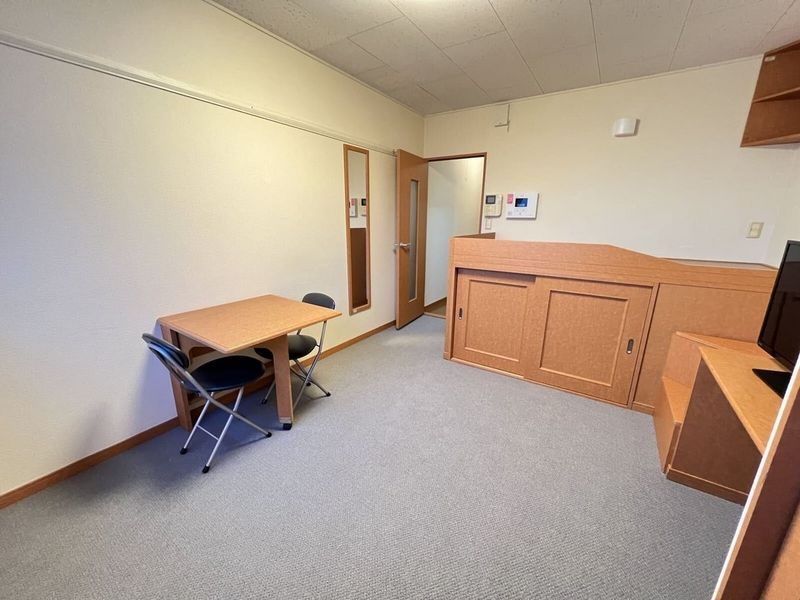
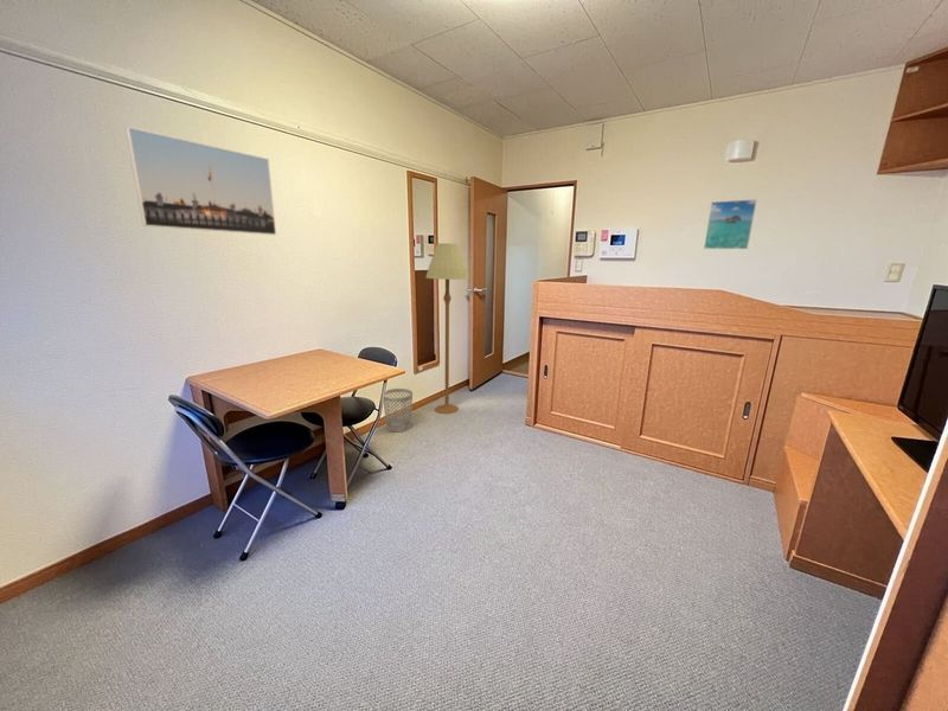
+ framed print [703,198,758,250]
+ wastebasket [383,387,414,434]
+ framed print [124,126,277,236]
+ floor lamp [425,242,469,415]
